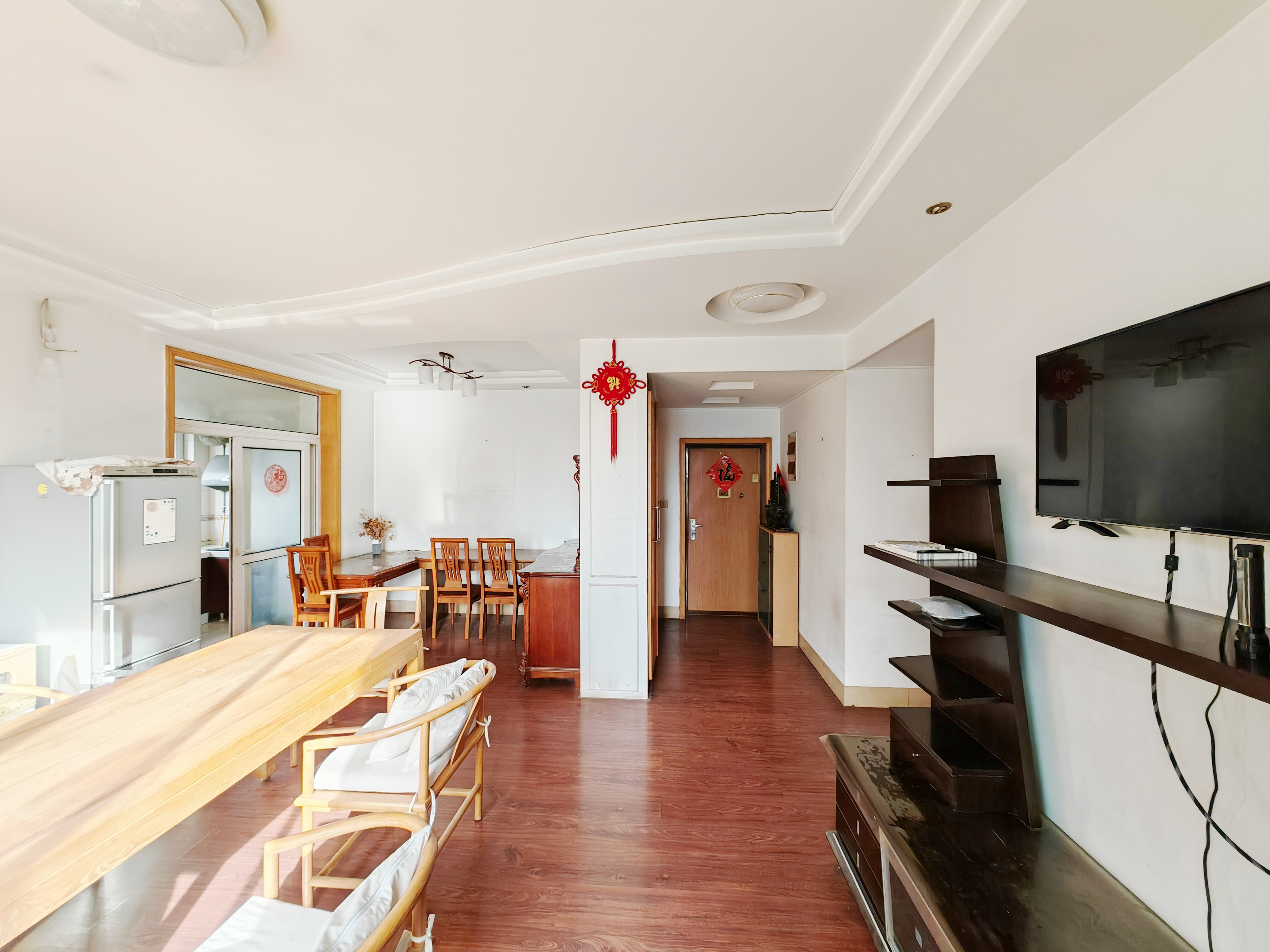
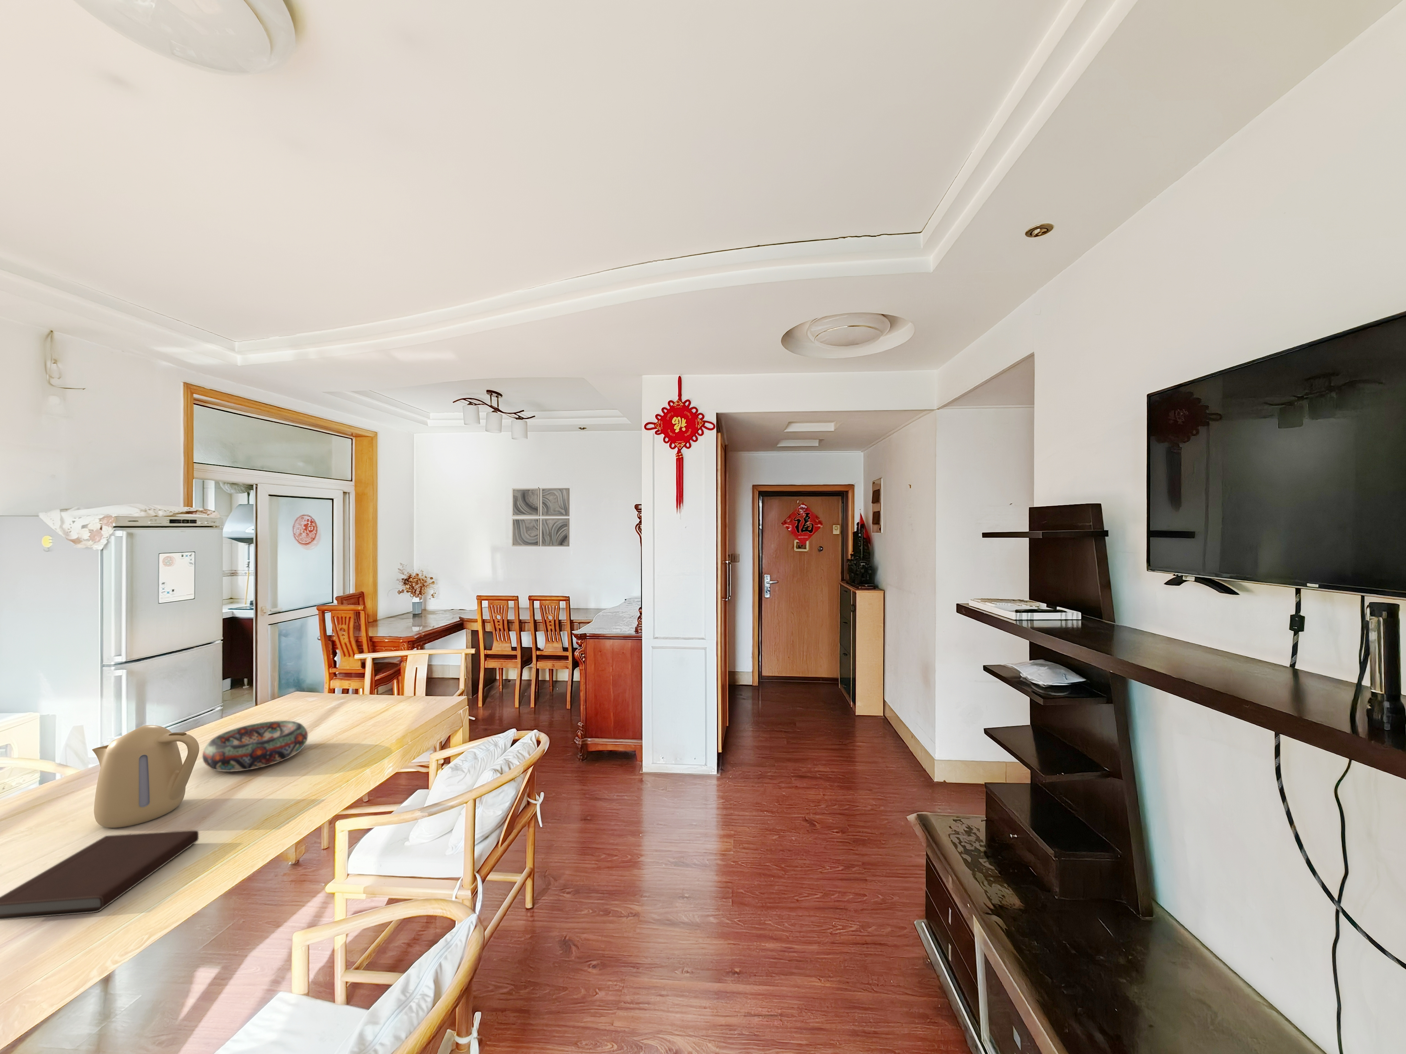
+ wall art [511,487,570,547]
+ kettle [92,725,199,828]
+ notebook [0,830,199,920]
+ decorative bowl [203,720,308,772]
